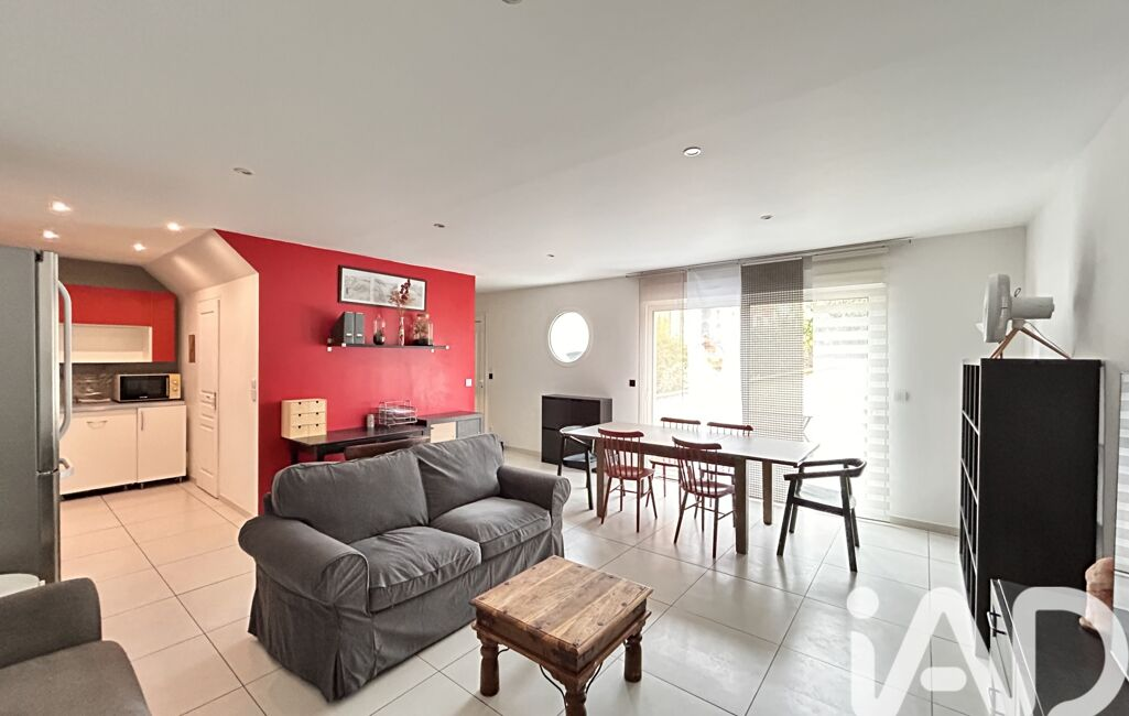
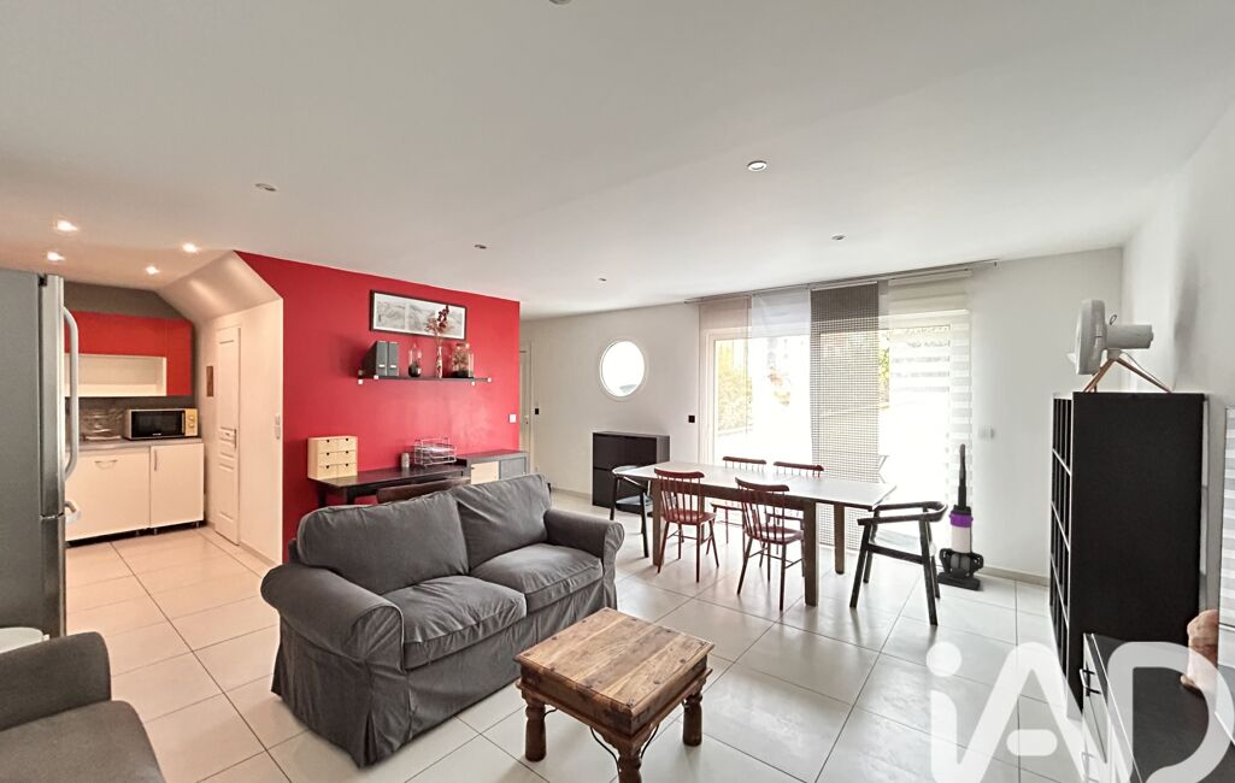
+ vacuum cleaner [936,443,986,591]
